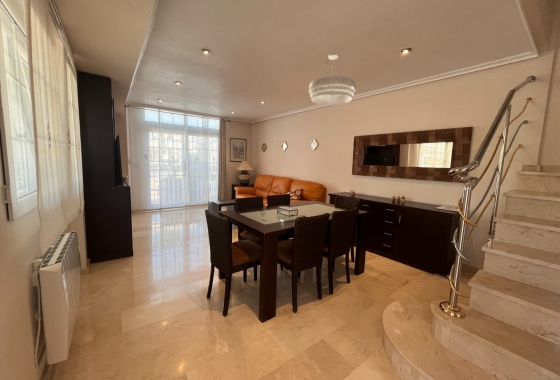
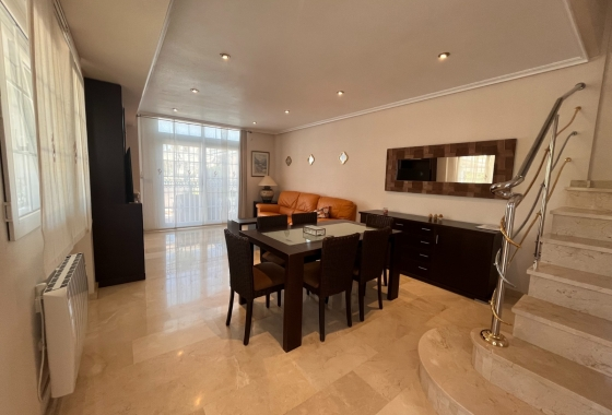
- chandelier [308,51,357,106]
